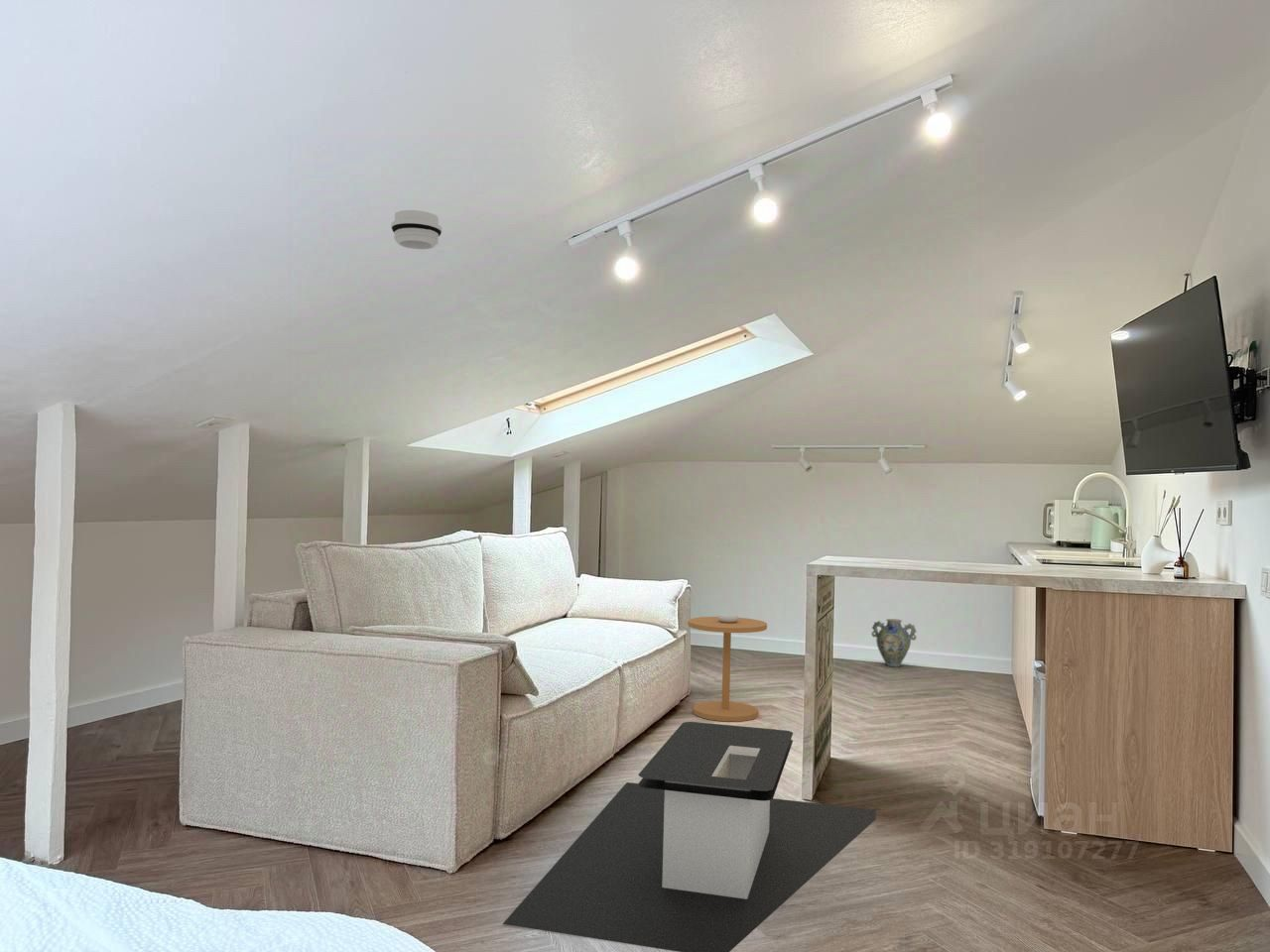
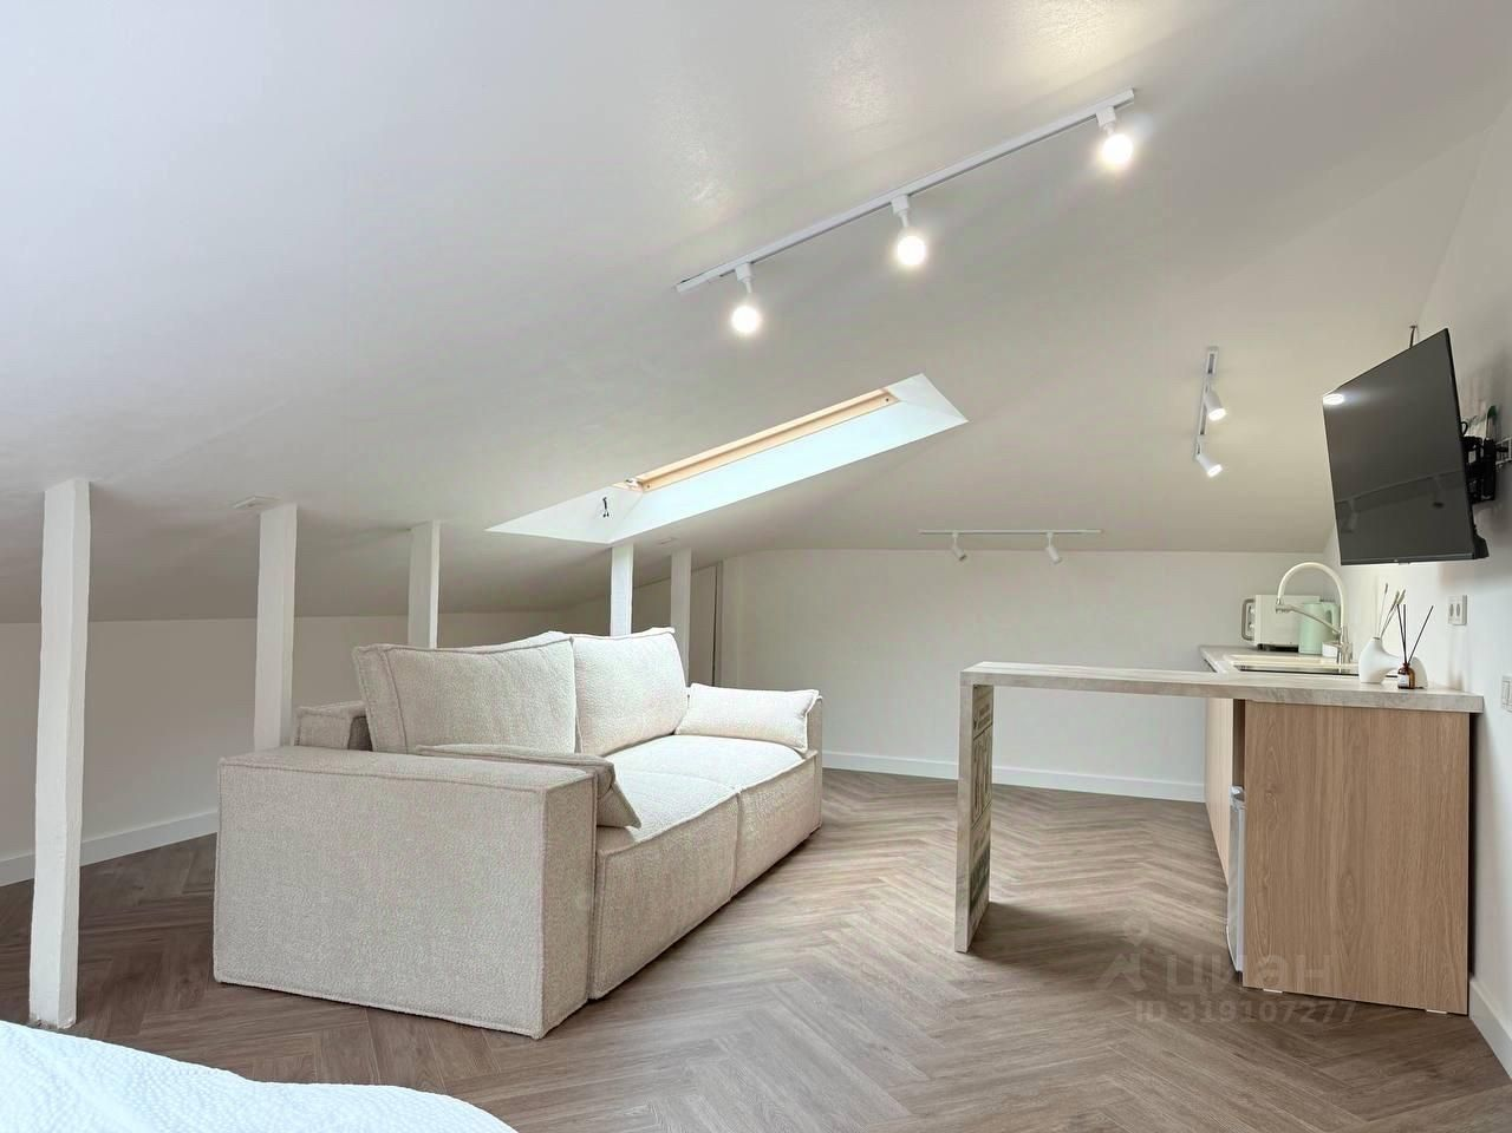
- ceramic jug [871,618,918,667]
- coffee table [502,721,877,952]
- side table [688,612,768,722]
- smoke detector [390,209,443,250]
